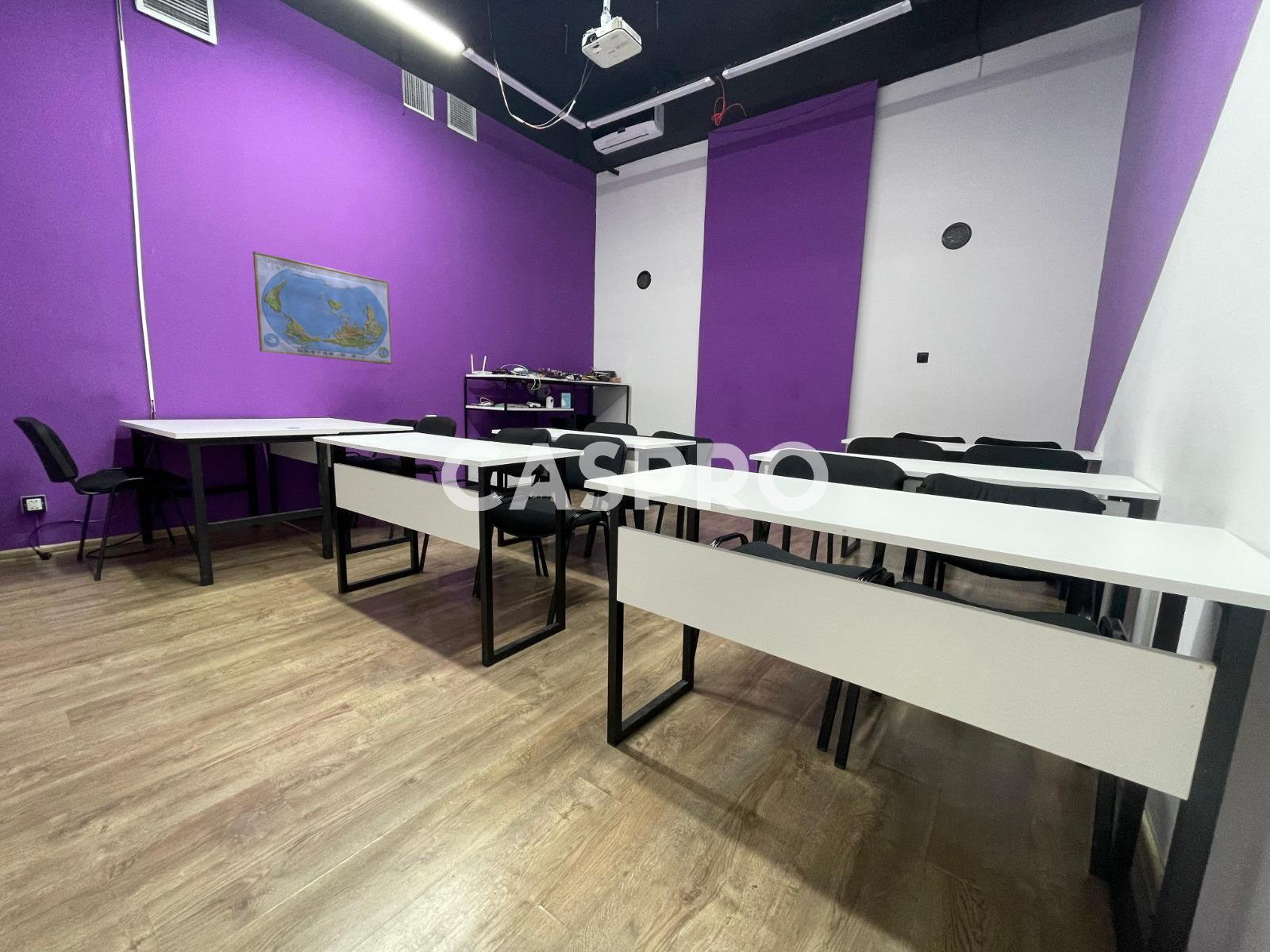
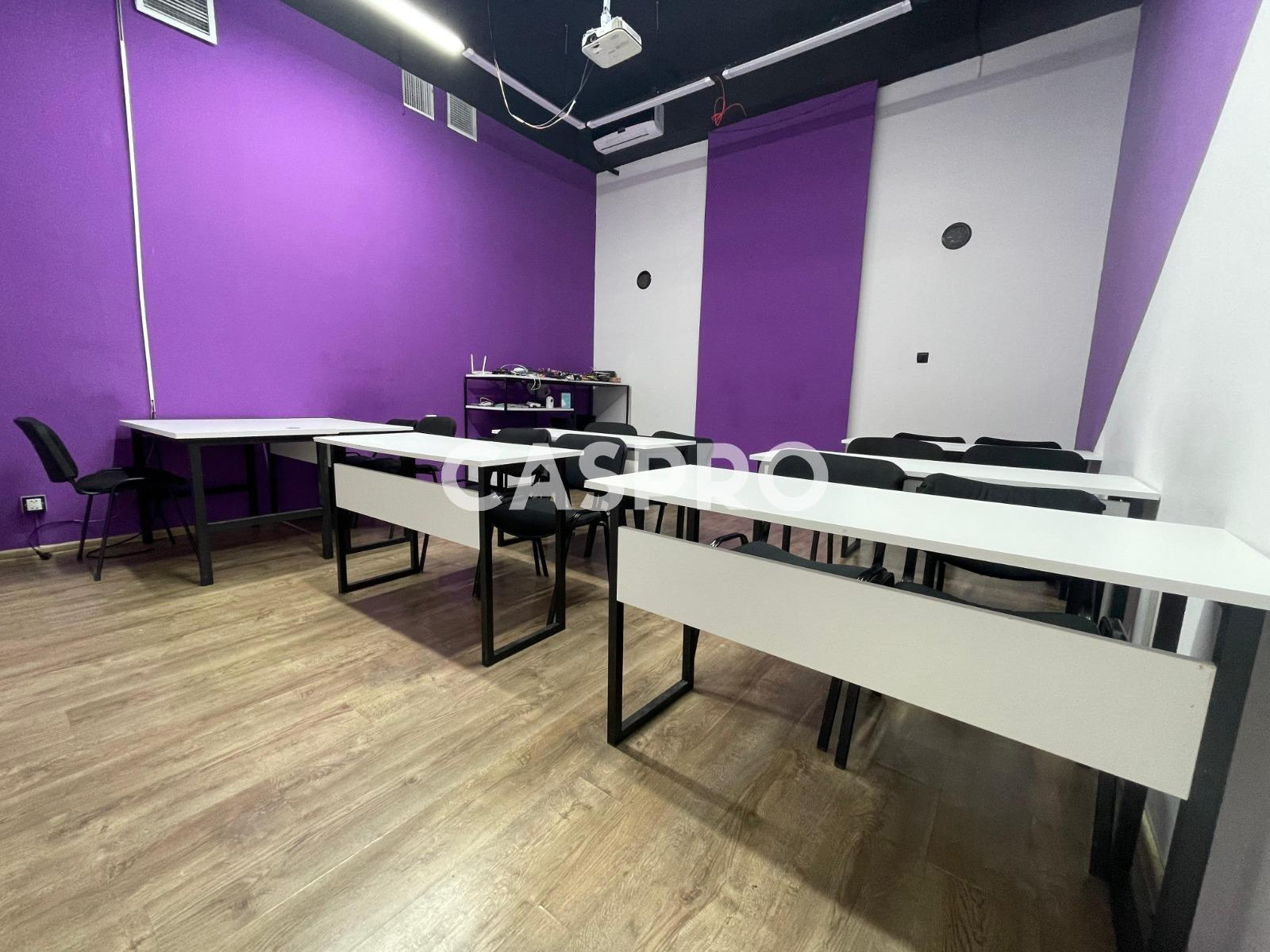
- world map [252,250,393,365]
